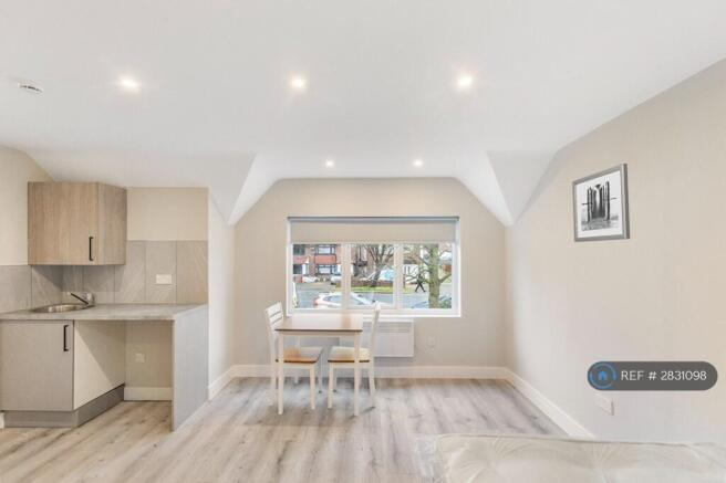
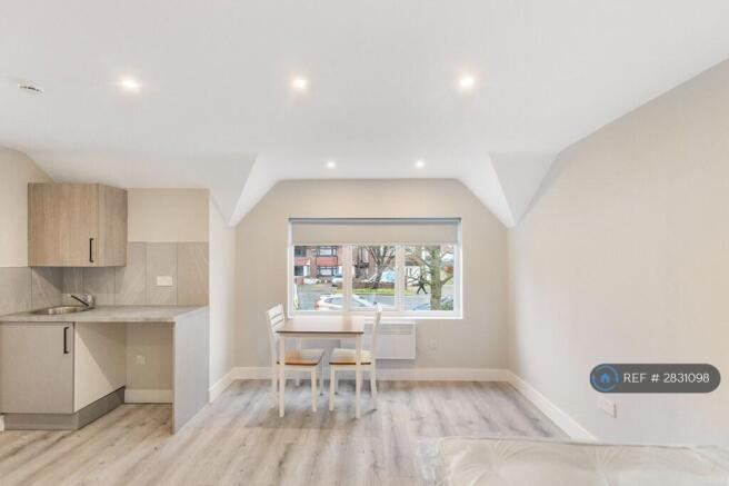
- wall art [571,162,631,243]
